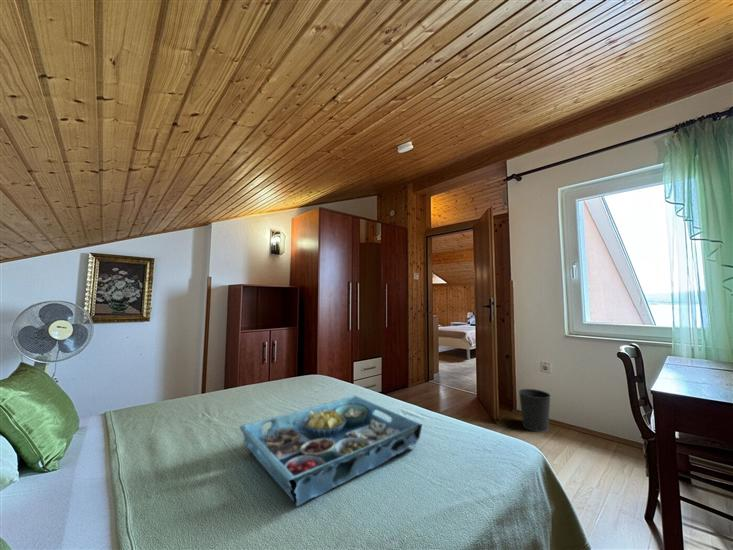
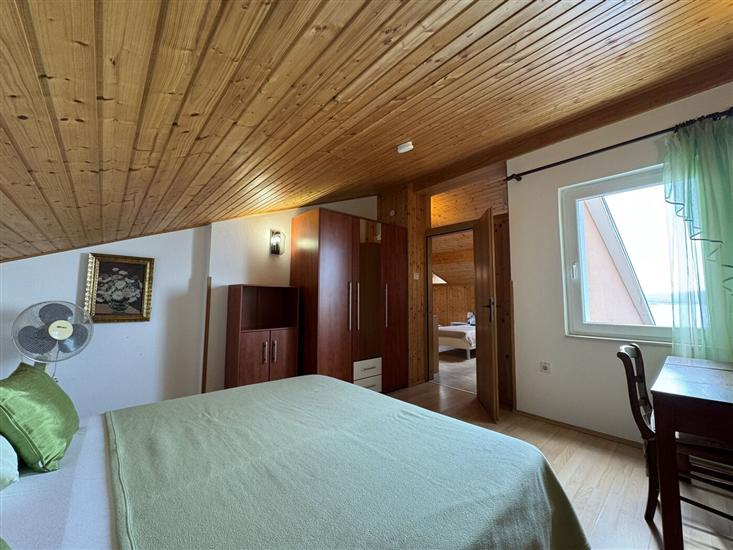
- wastebasket [517,388,552,433]
- serving tray [238,394,423,507]
